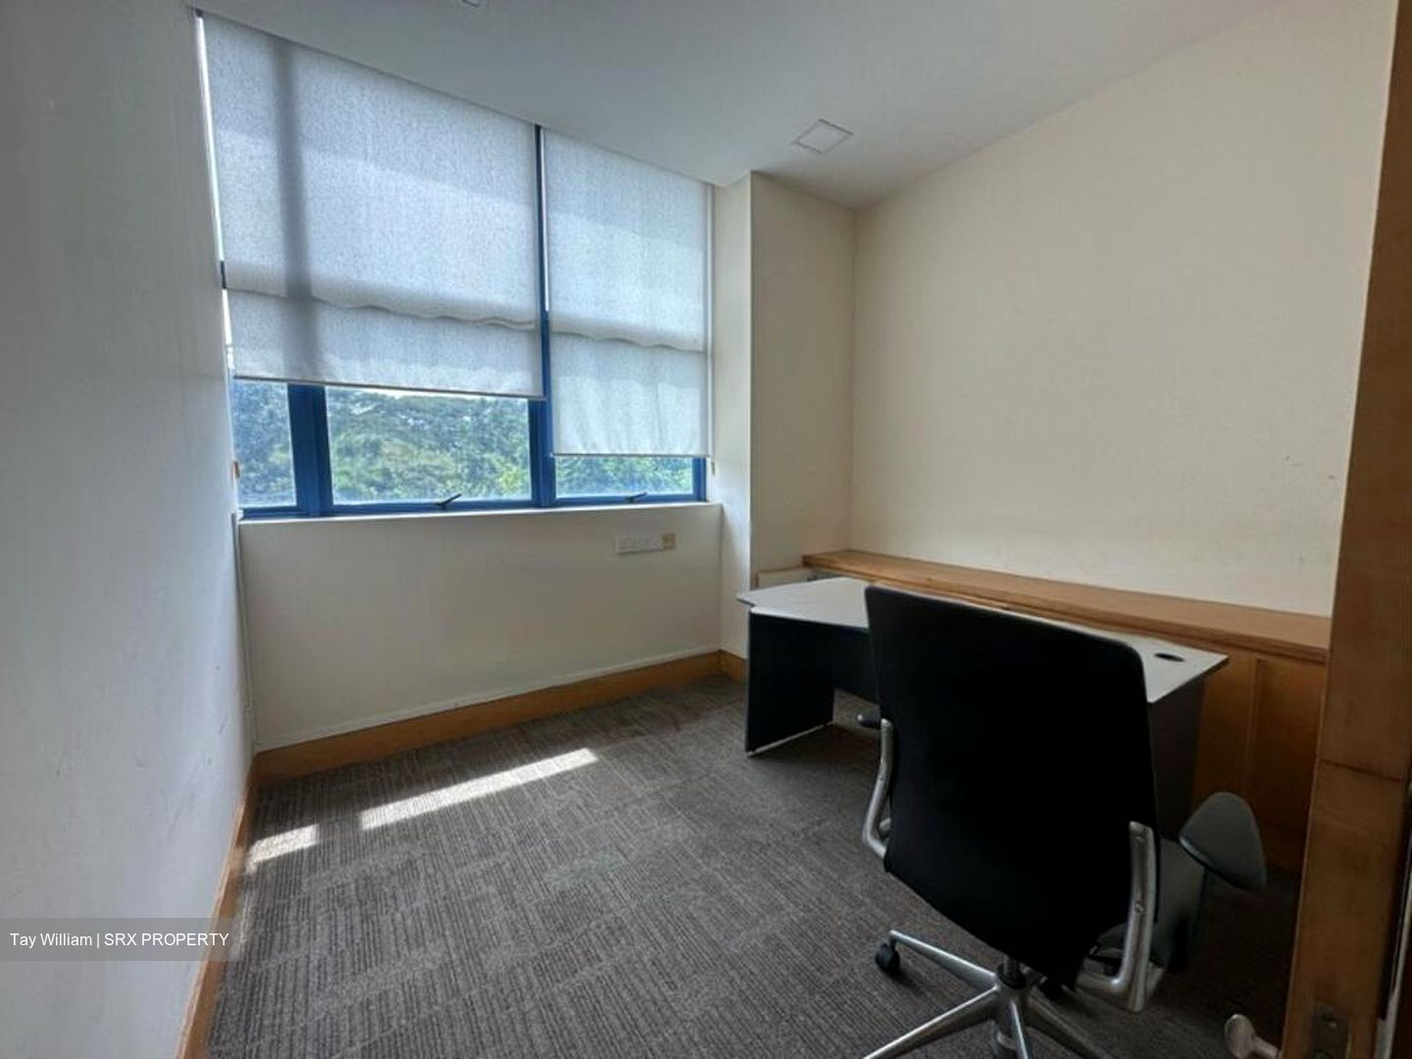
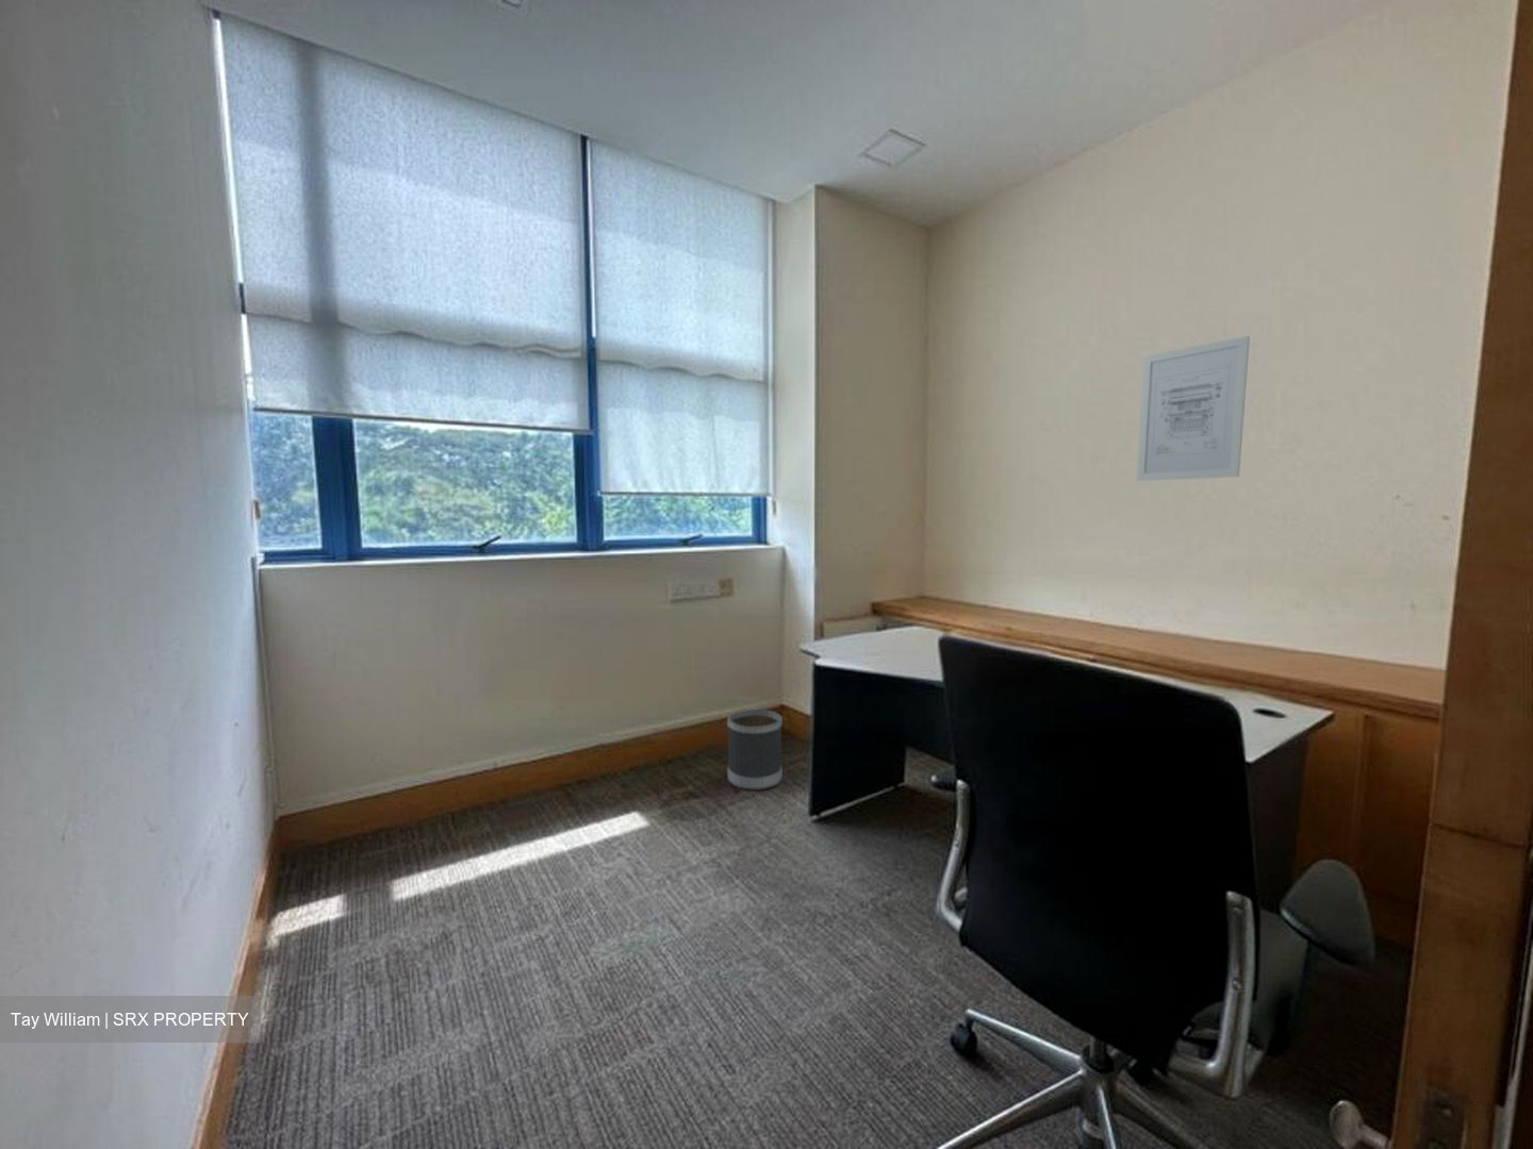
+ wall art [1136,336,1251,482]
+ wastebasket [725,708,783,792]
